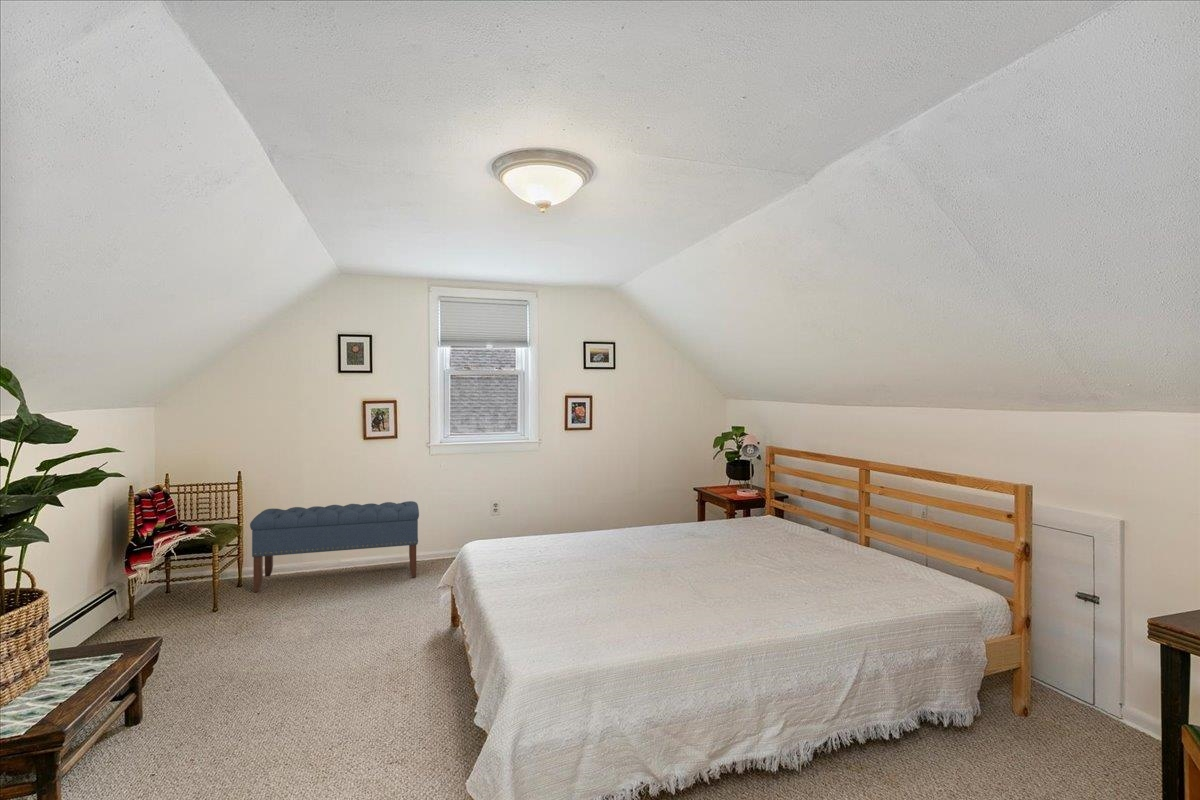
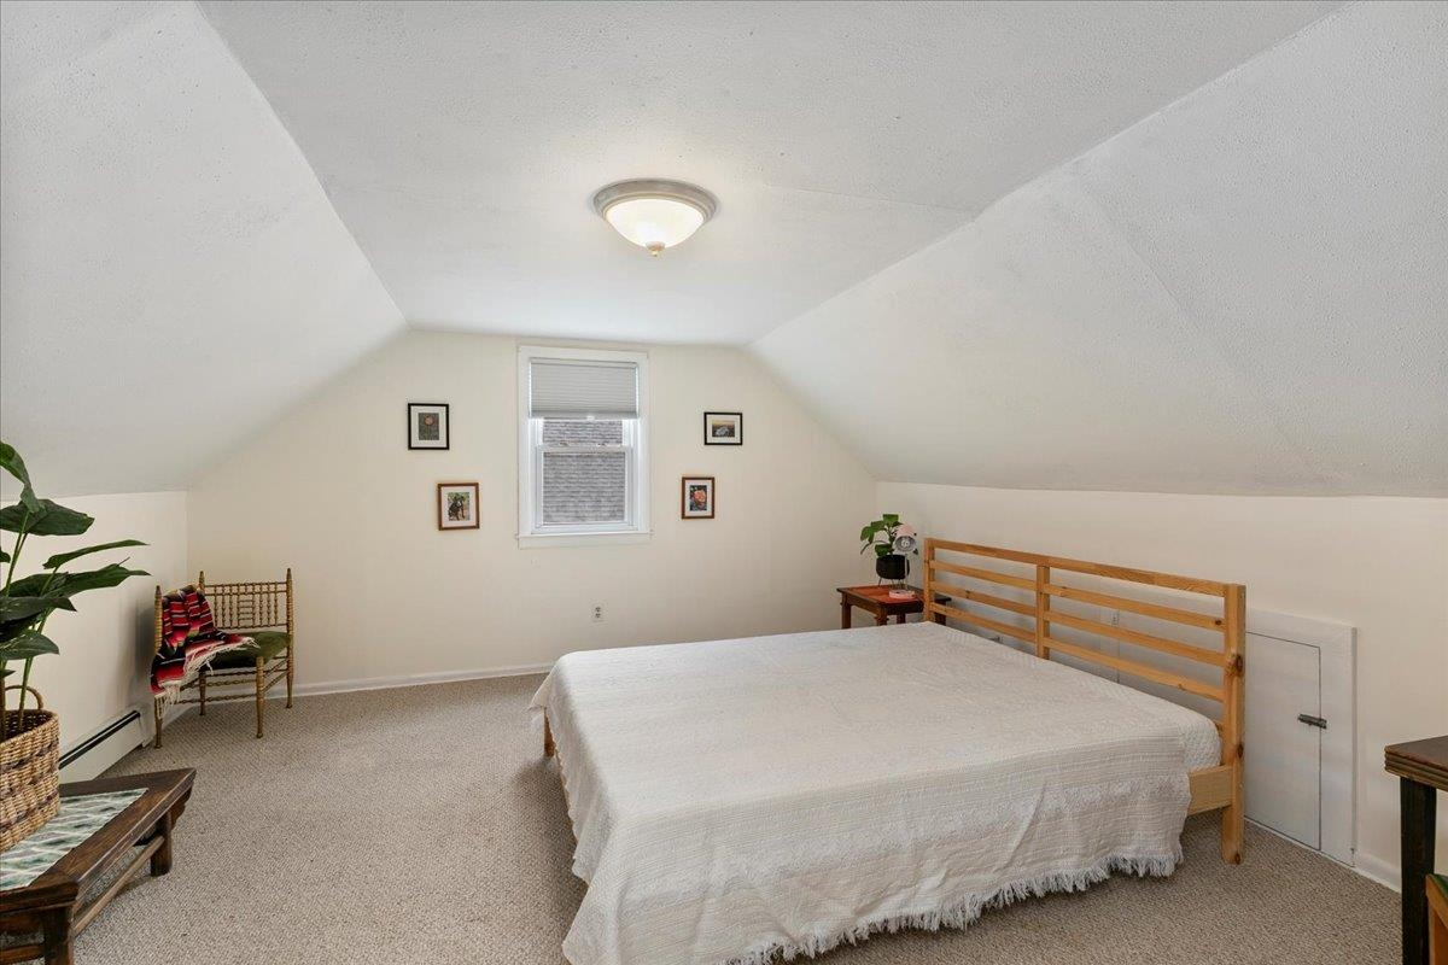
- bench [249,500,420,593]
